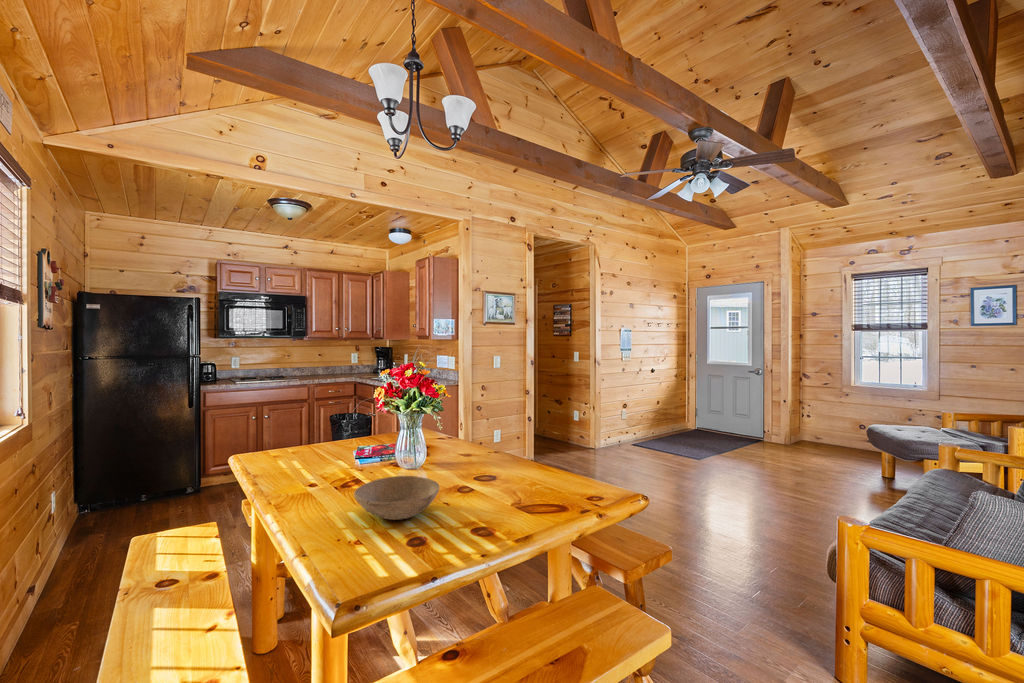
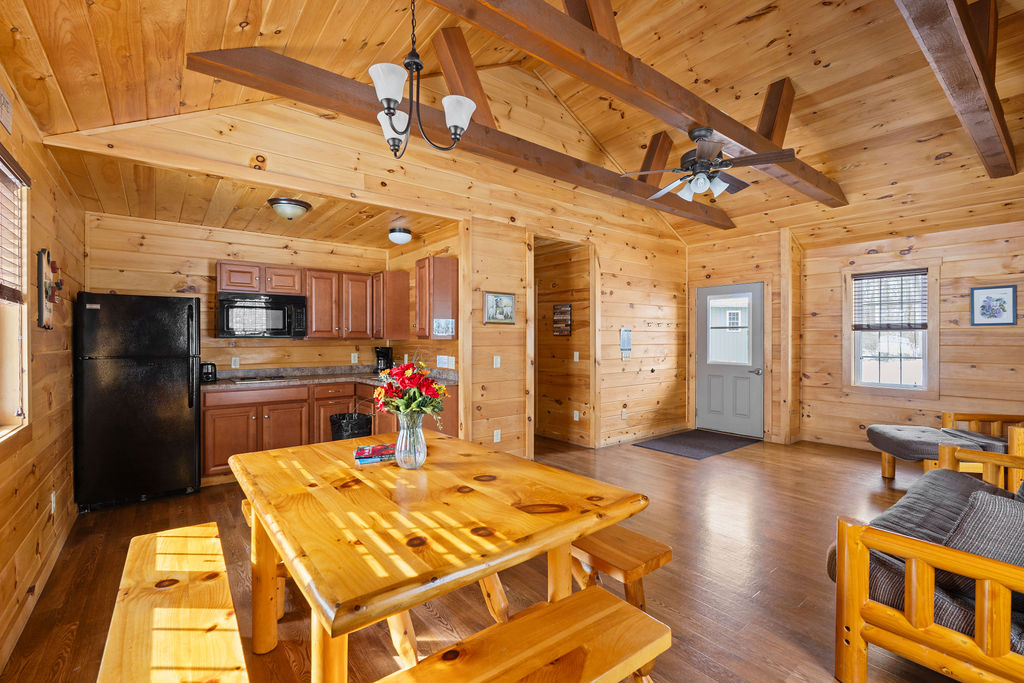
- bowl [353,475,440,521]
